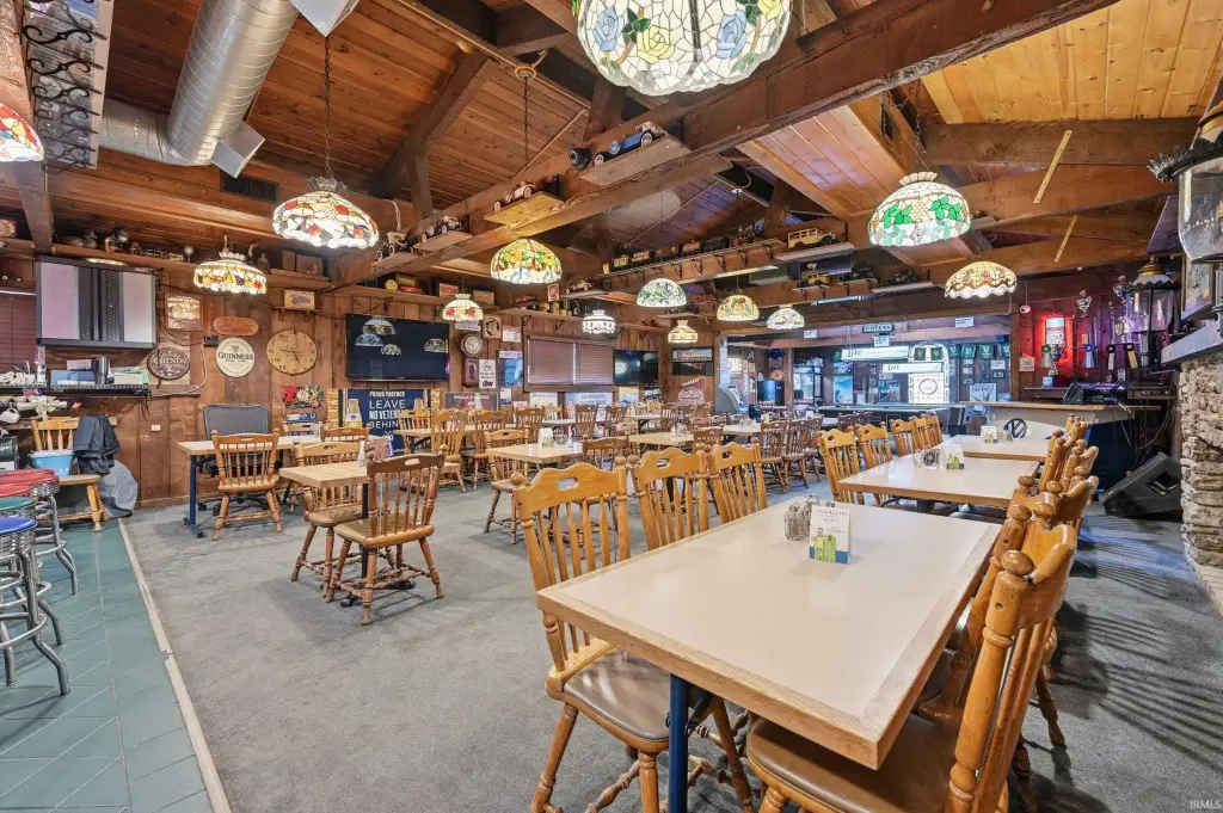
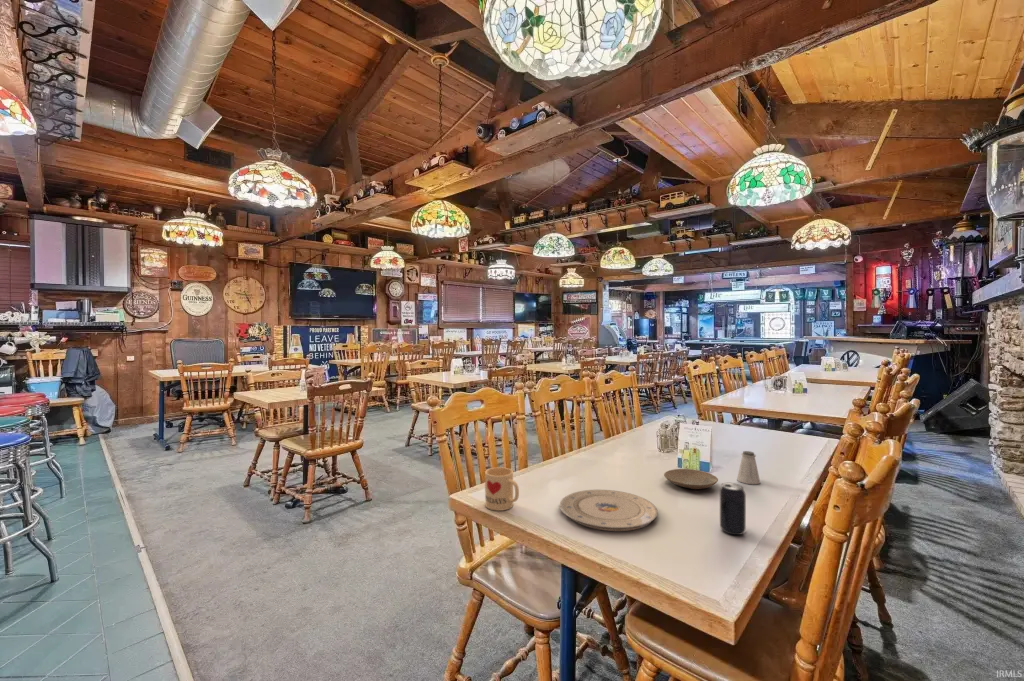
+ plate [663,468,719,490]
+ beverage can [719,482,747,536]
+ saltshaker [736,450,761,485]
+ mug [484,466,520,512]
+ plate [559,489,659,532]
